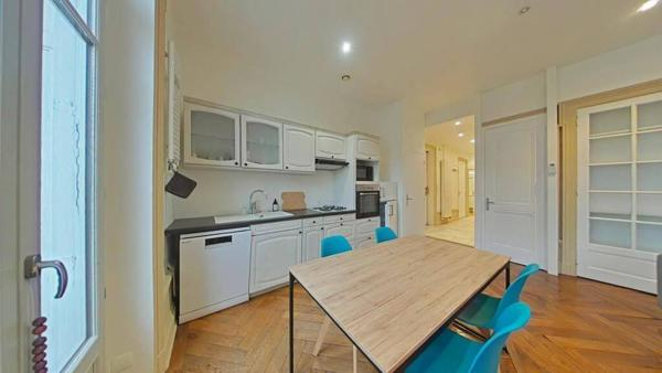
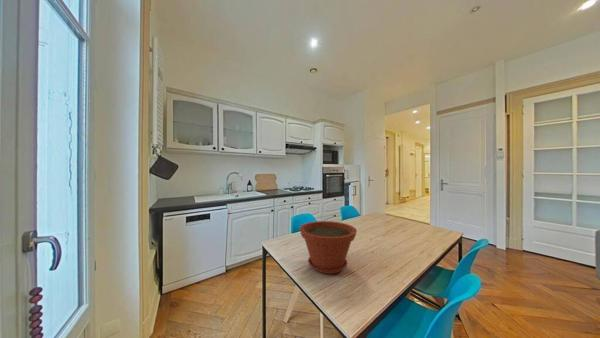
+ plant pot [298,220,358,275]
